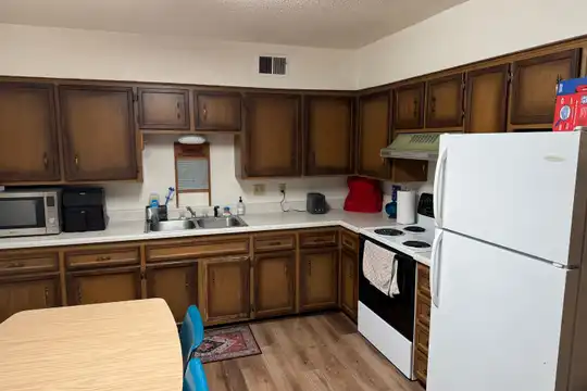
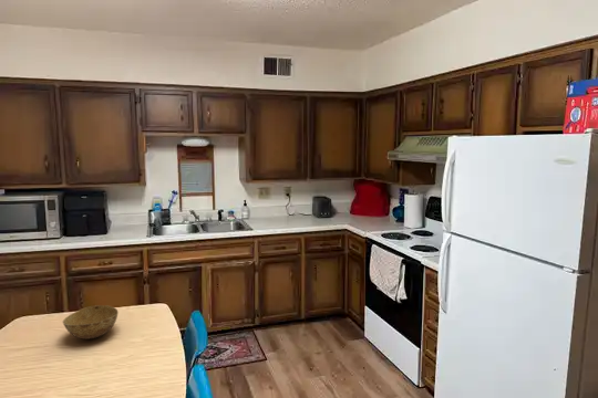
+ bowl [62,304,120,341]
